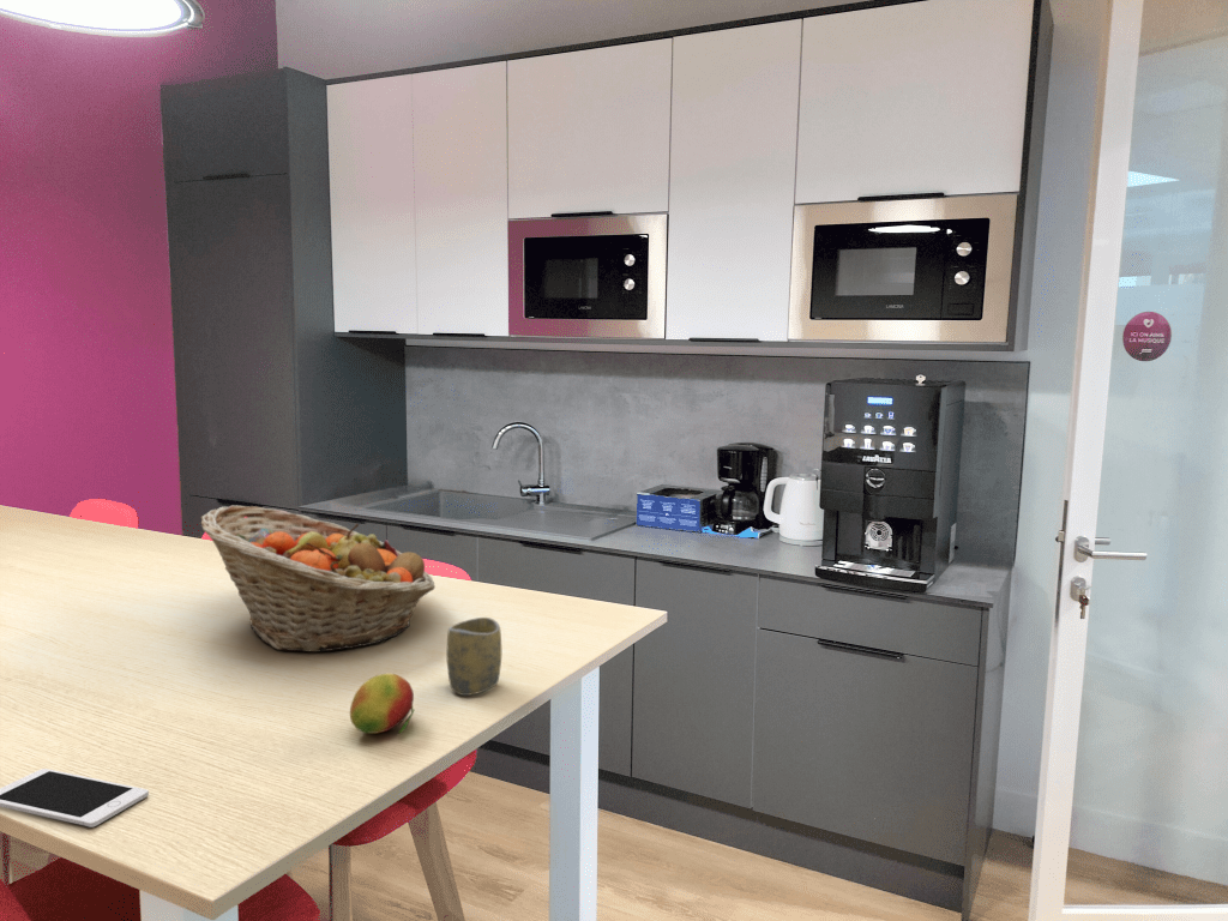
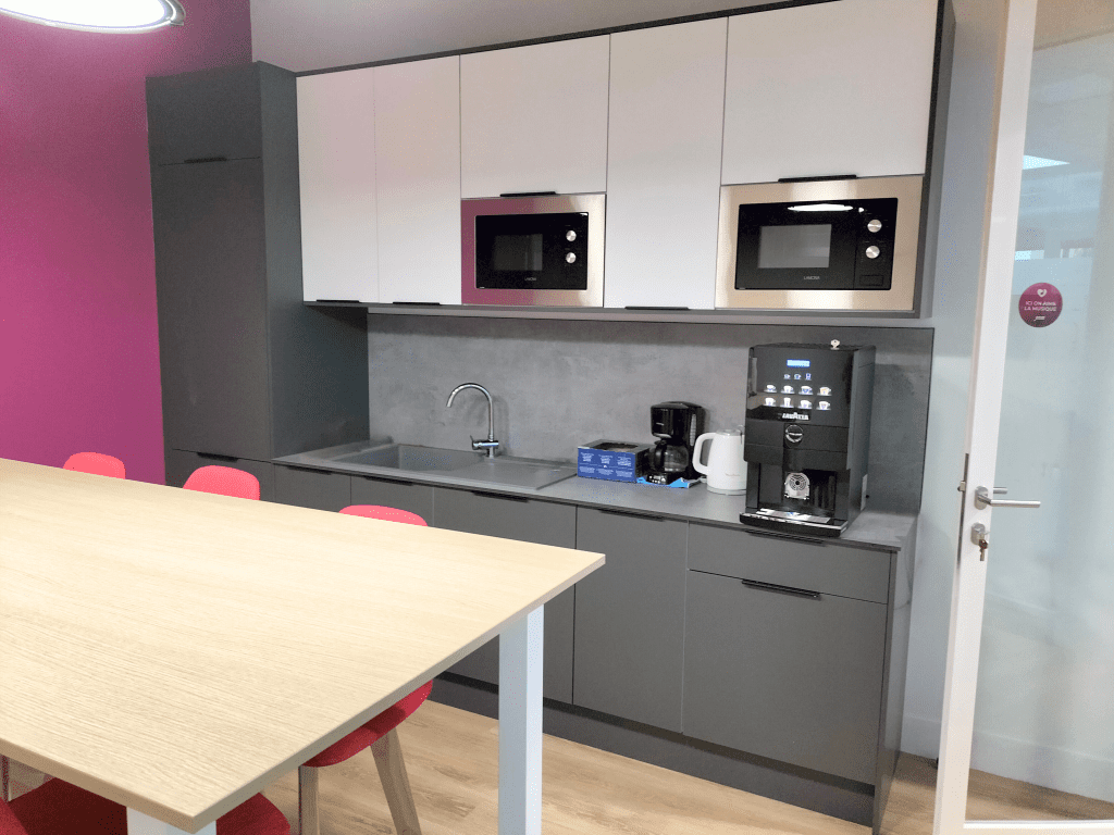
- fruit basket [199,505,437,654]
- fruit [349,673,416,735]
- cup [445,616,502,697]
- cell phone [0,768,150,829]
